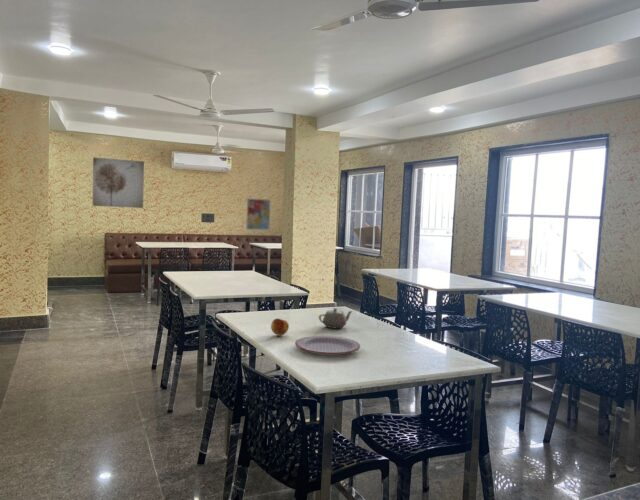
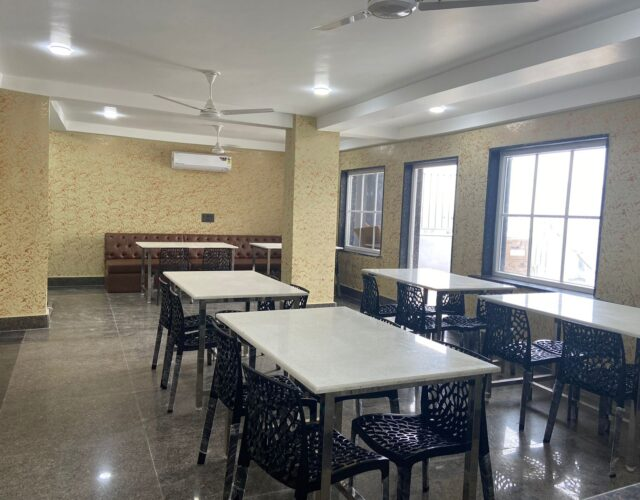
- wall art [245,197,271,231]
- plate [294,335,361,356]
- fruit [270,318,290,336]
- wall art [92,156,145,209]
- teapot [318,307,353,329]
